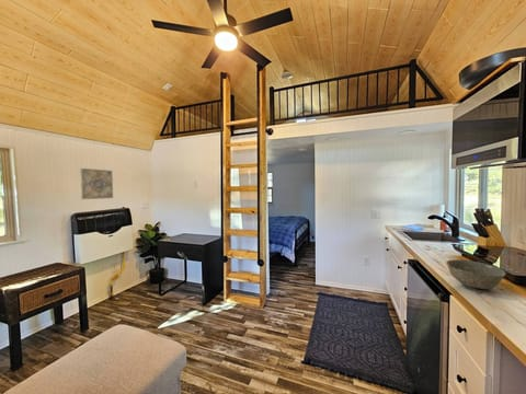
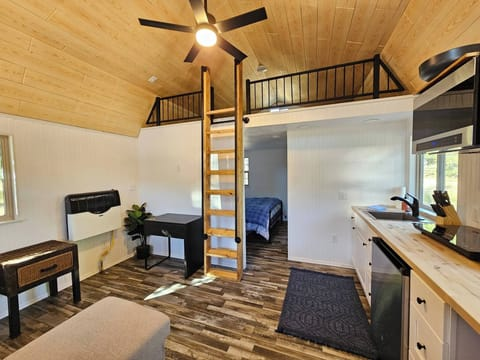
- wall art [80,167,114,200]
- bowl [445,258,506,290]
